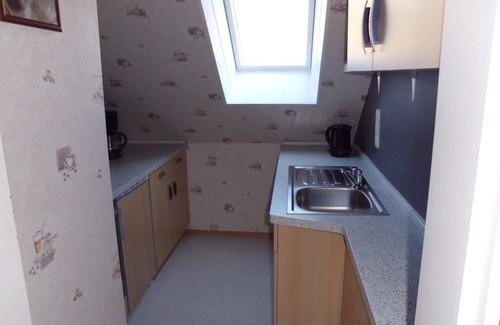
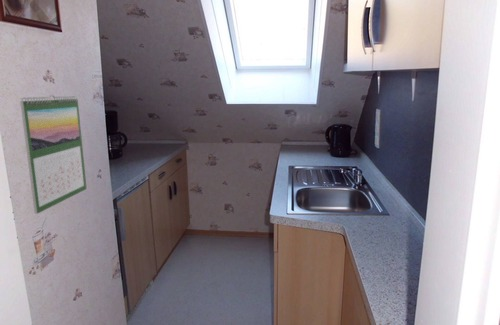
+ calendar [19,94,88,215]
